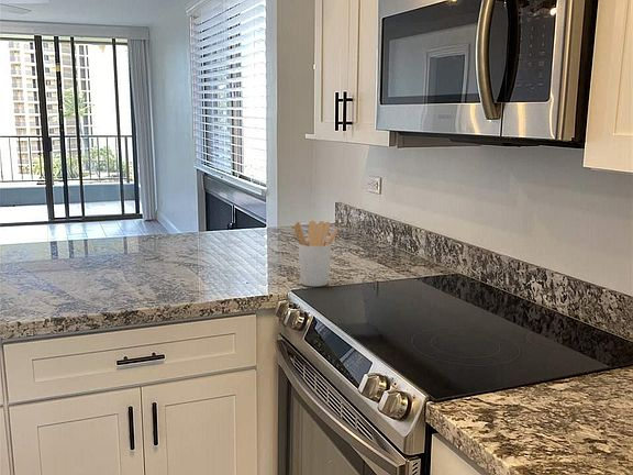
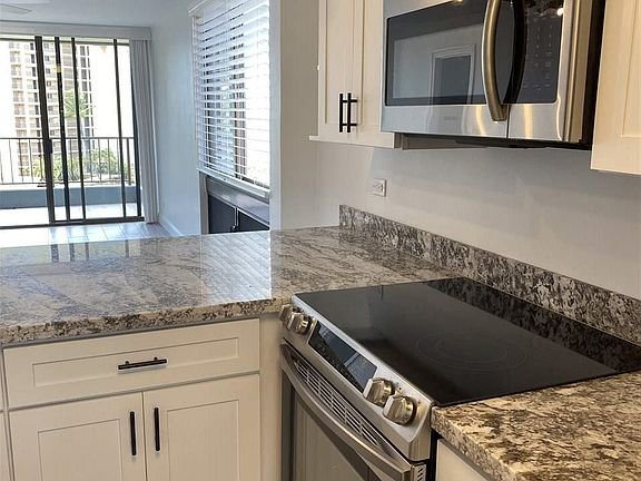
- utensil holder [293,220,338,287]
